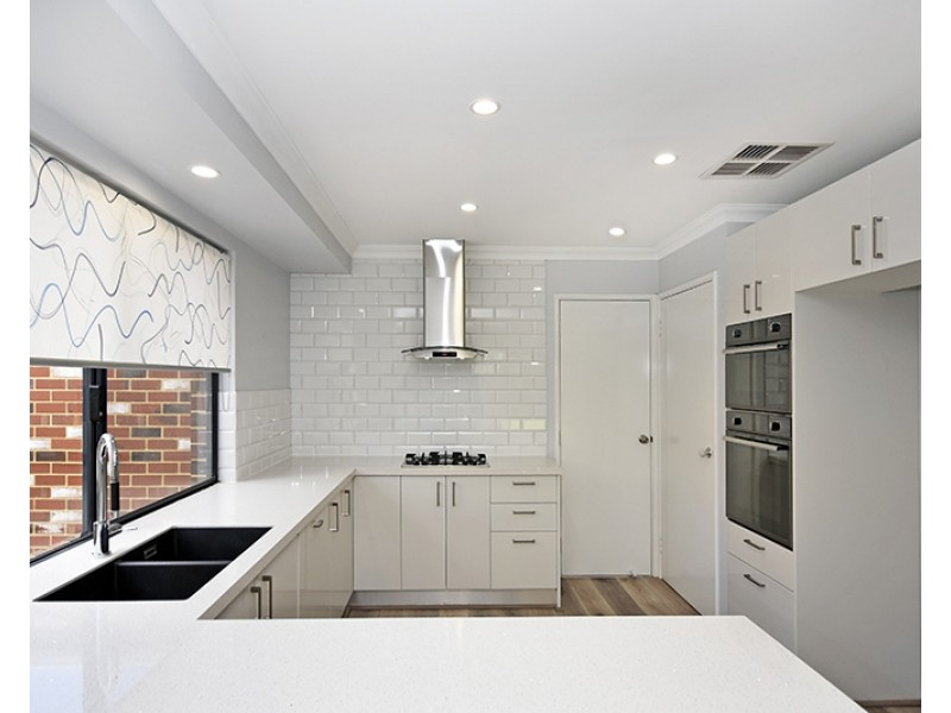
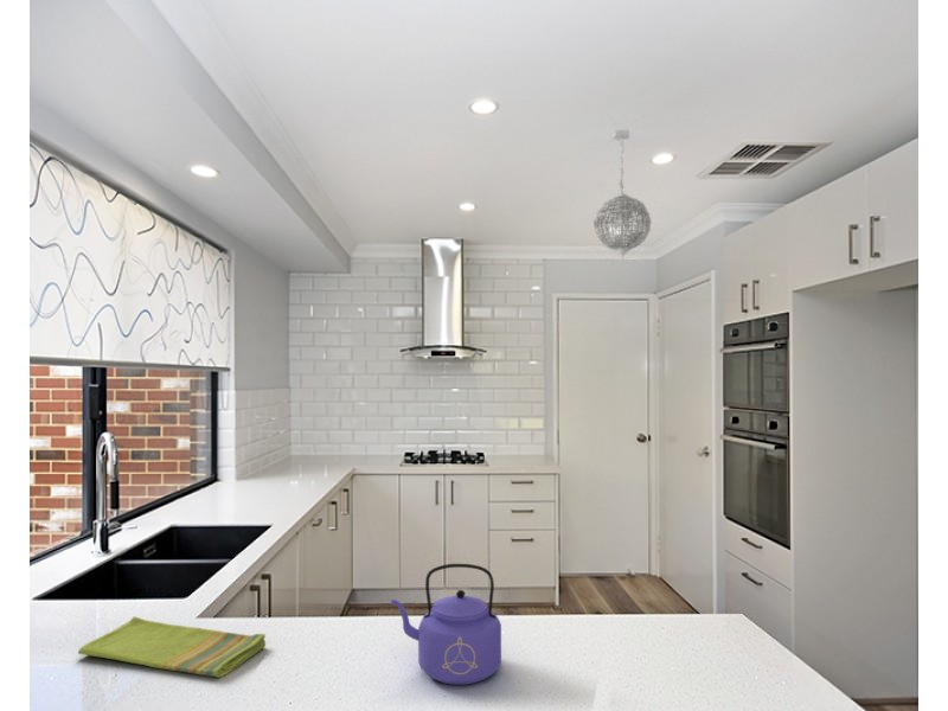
+ pendant light [592,129,652,261]
+ dish towel [77,615,267,679]
+ kettle [390,563,502,686]
